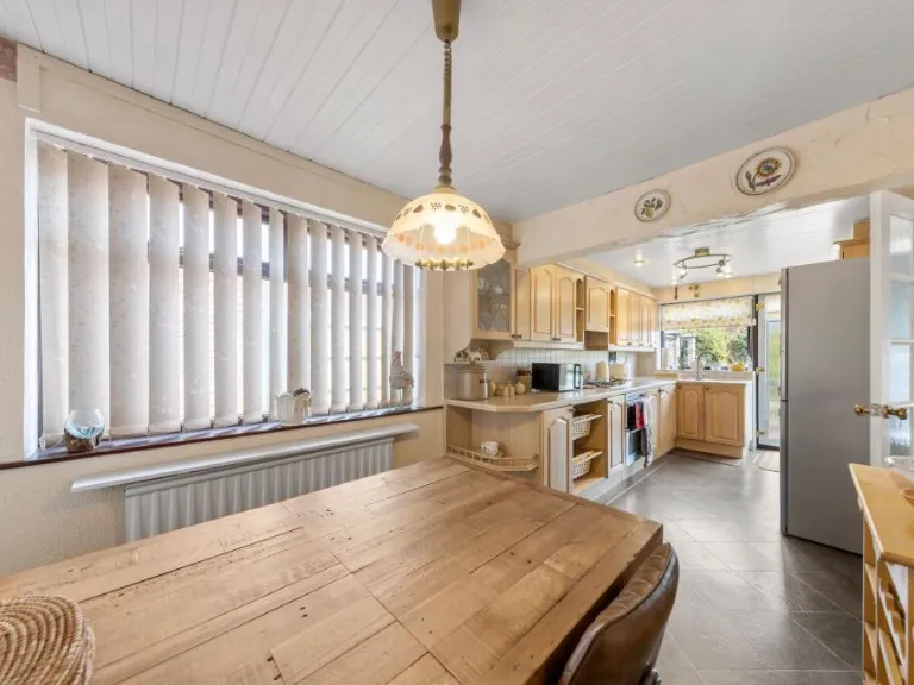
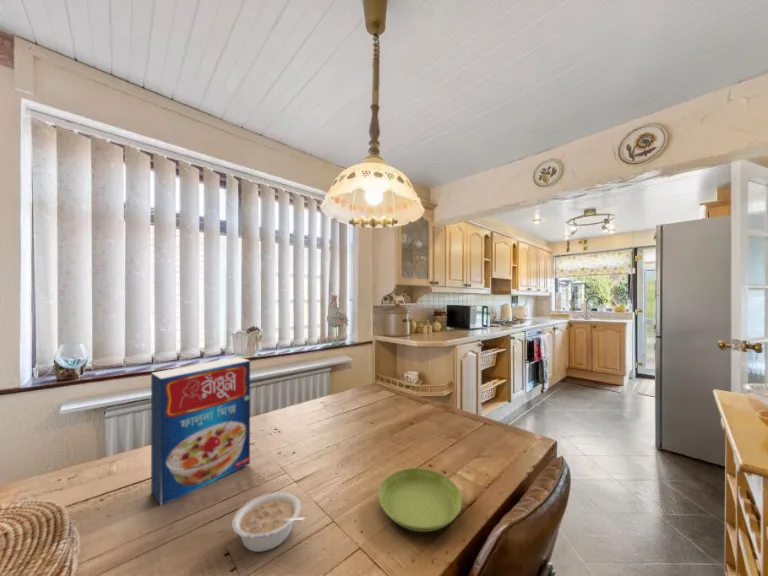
+ cereal box [150,356,251,506]
+ saucer [377,467,463,533]
+ legume [231,492,308,553]
